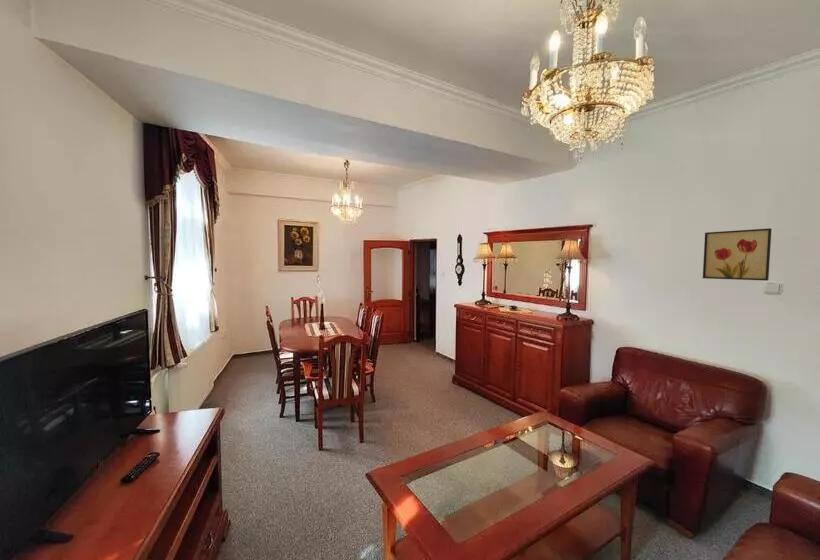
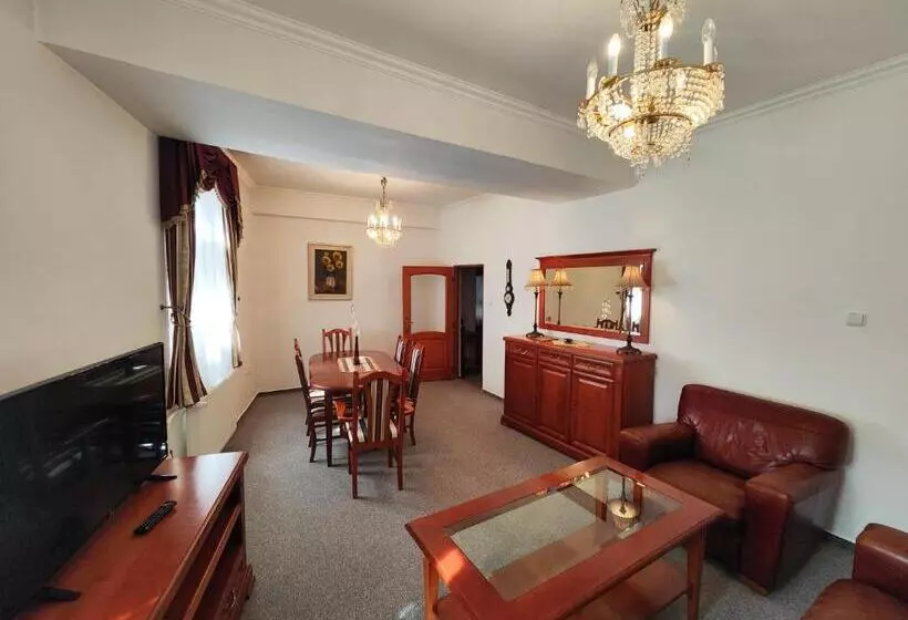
- wall art [702,227,773,282]
